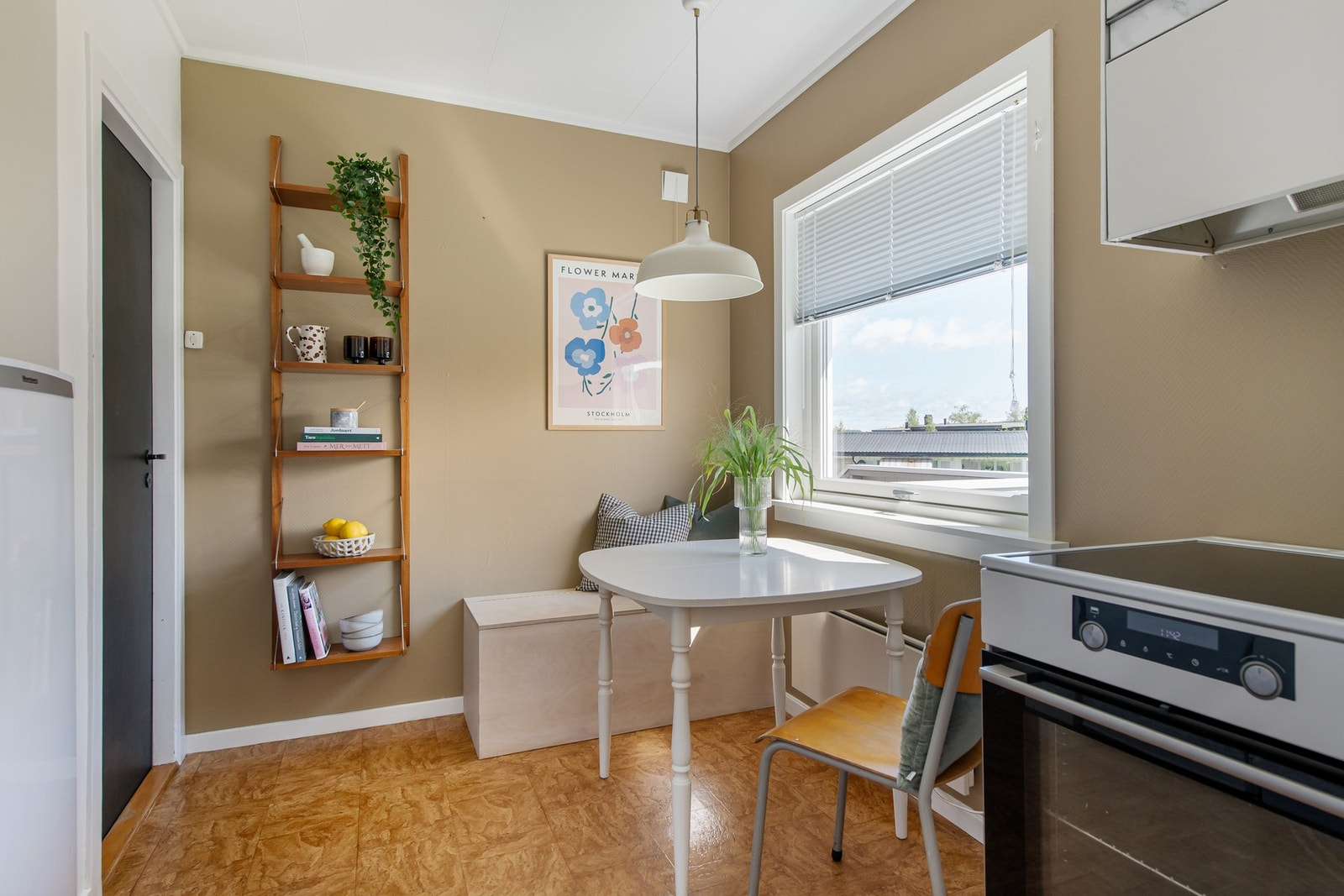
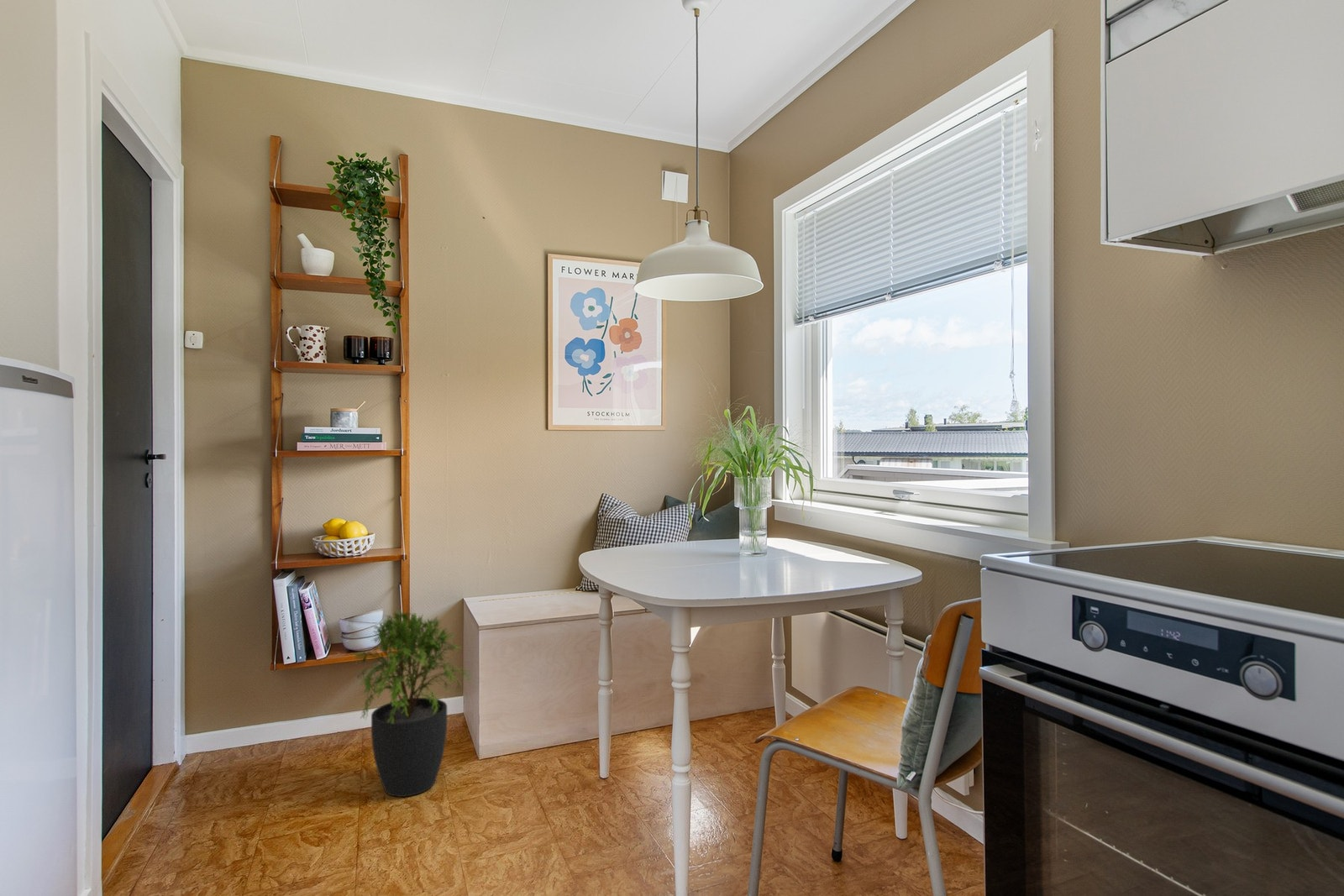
+ potted plant [352,606,475,798]
